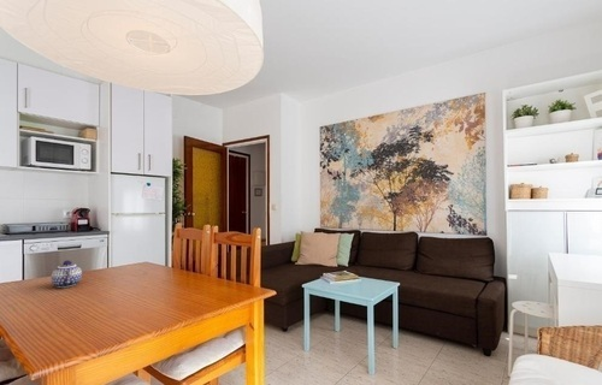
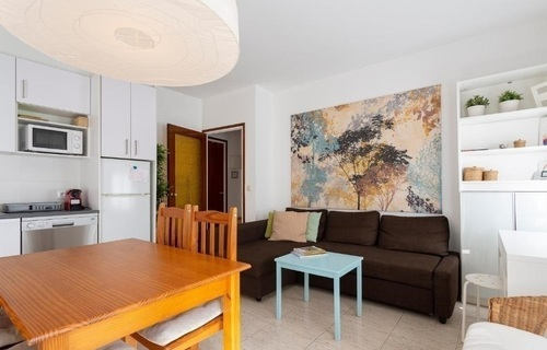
- teapot [51,260,83,289]
